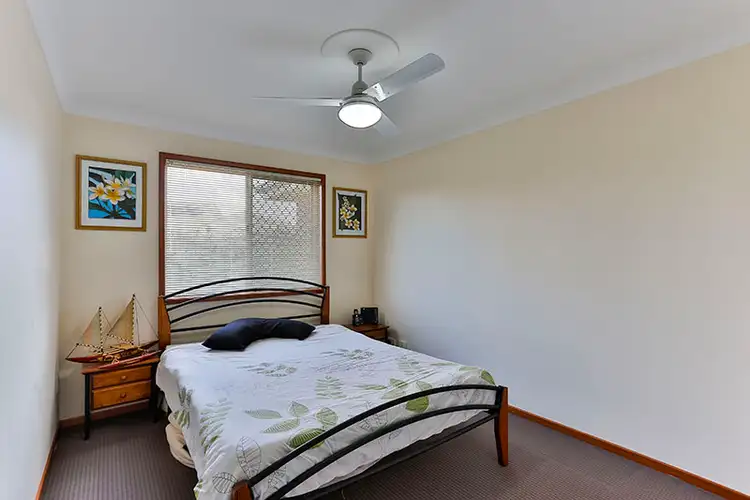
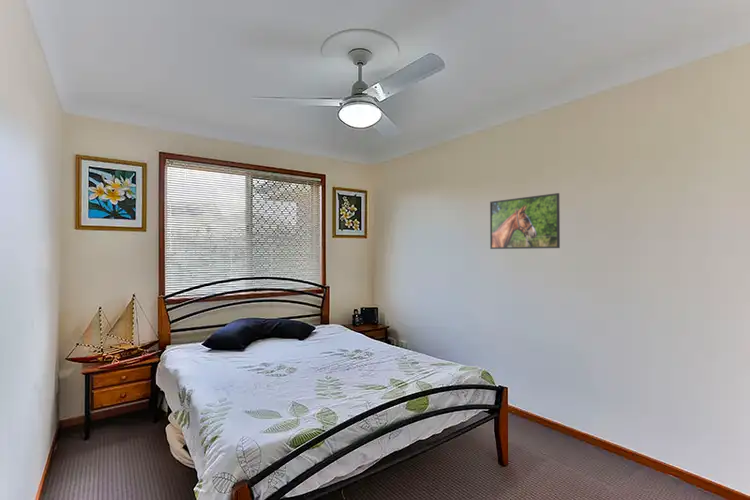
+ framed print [489,192,561,250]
